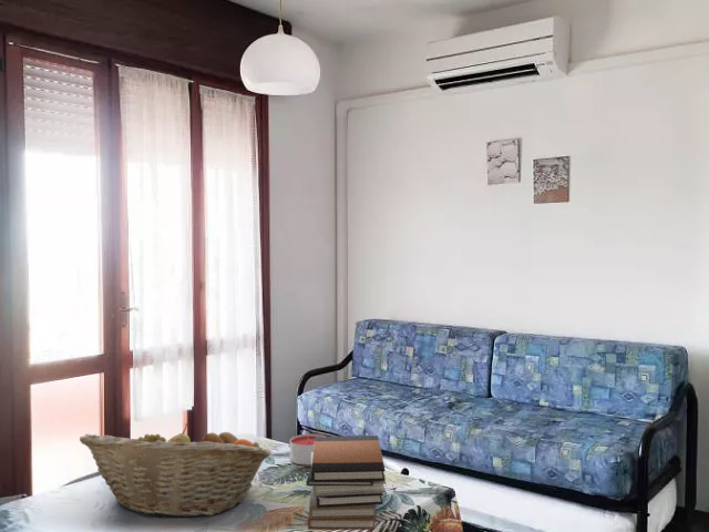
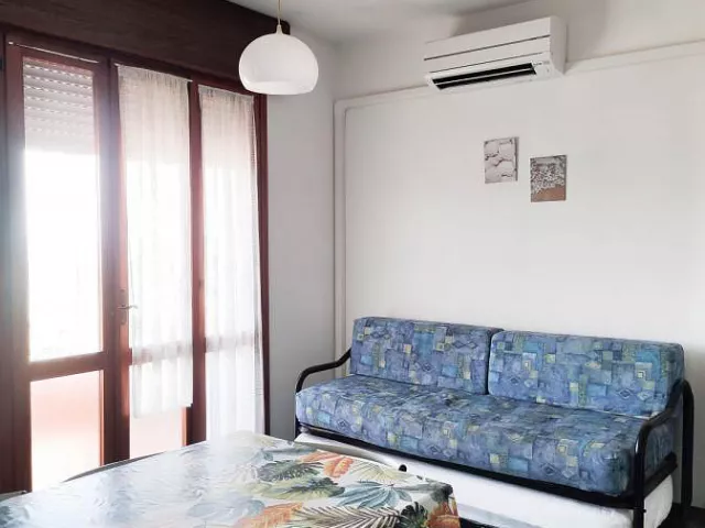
- book stack [305,434,387,531]
- fruit basket [79,422,273,518]
- candle [289,432,327,466]
